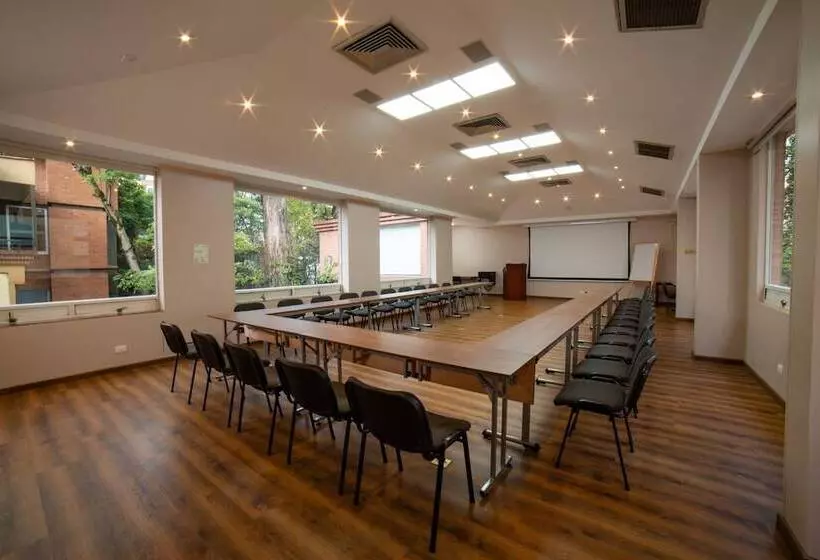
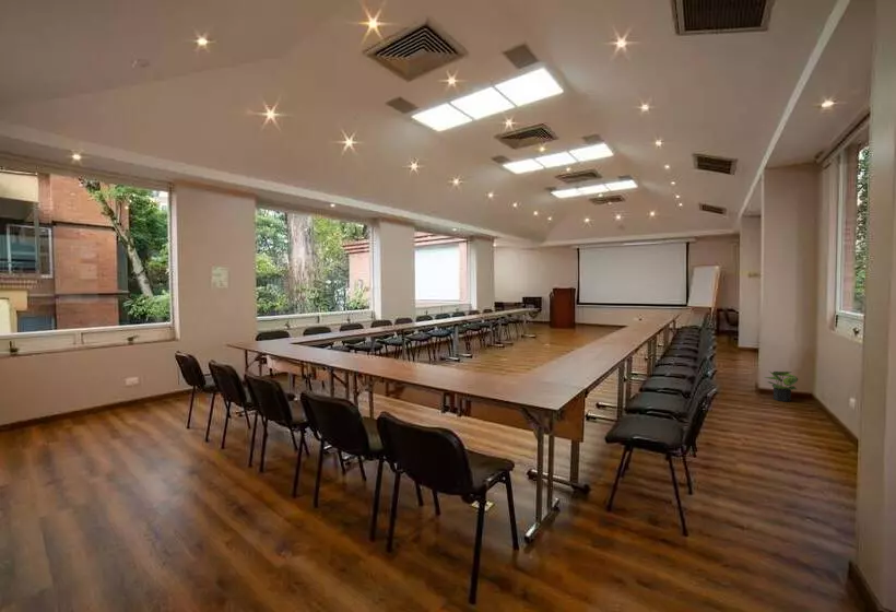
+ potted plant [764,370,799,402]
